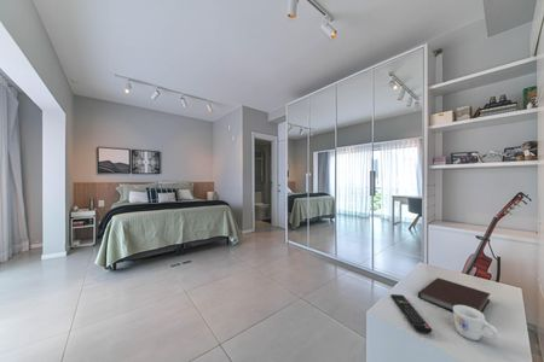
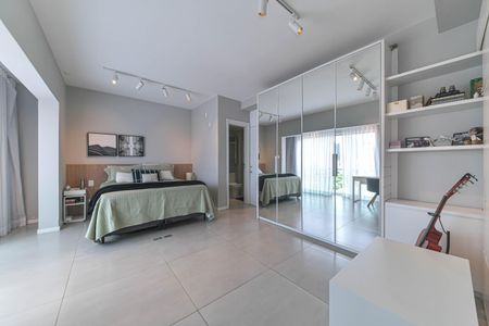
- remote control [390,293,433,334]
- notebook [417,276,492,314]
- mug [452,305,499,341]
